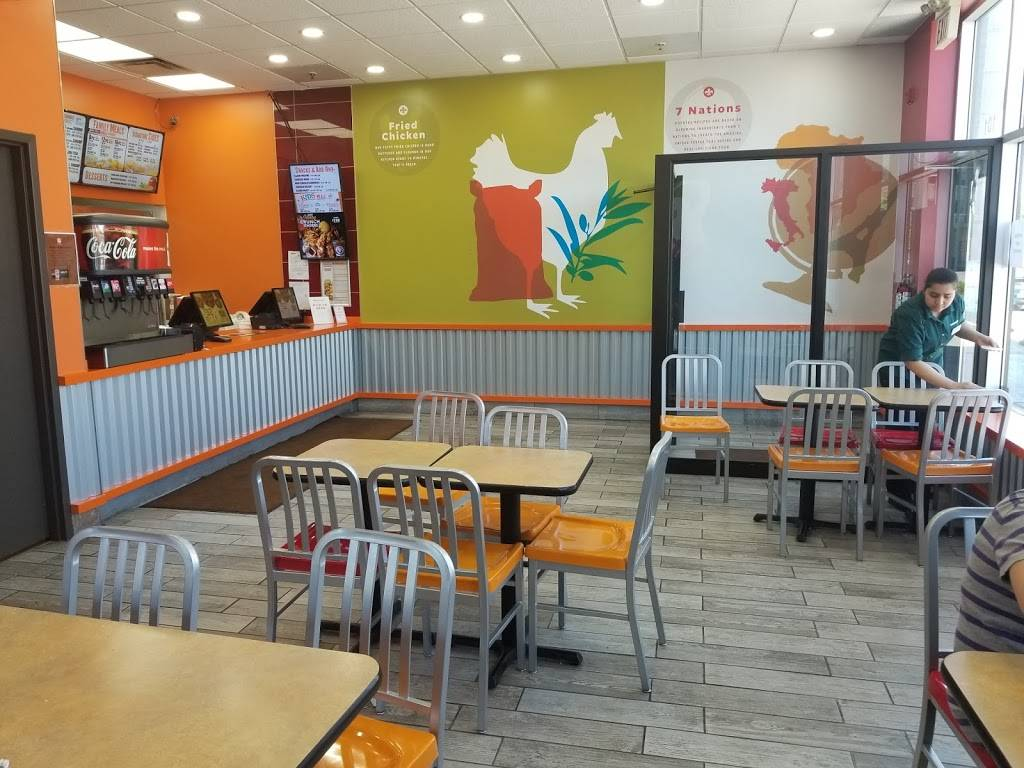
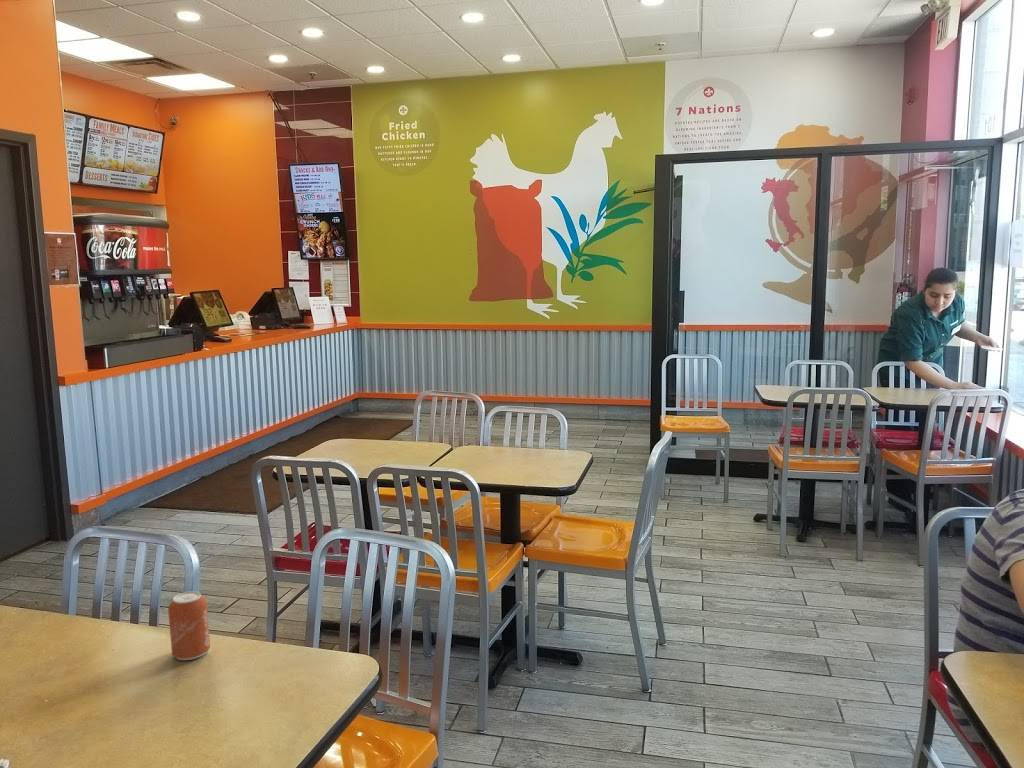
+ can [167,590,211,661]
